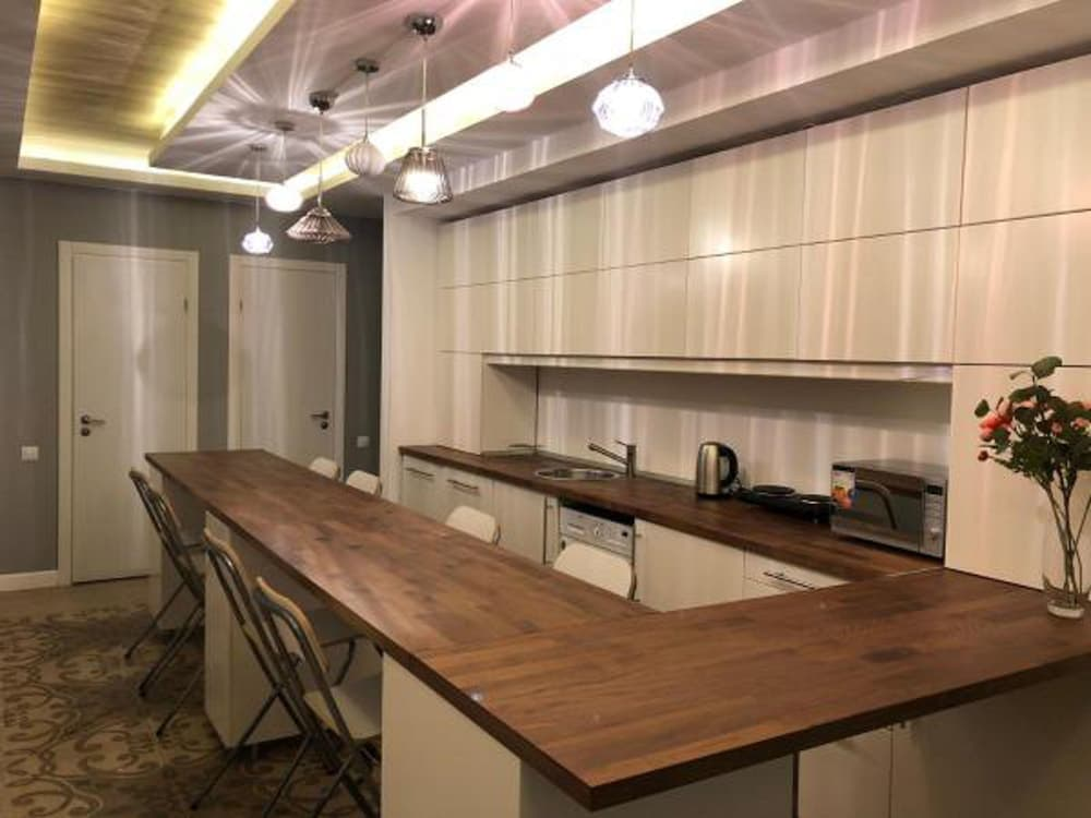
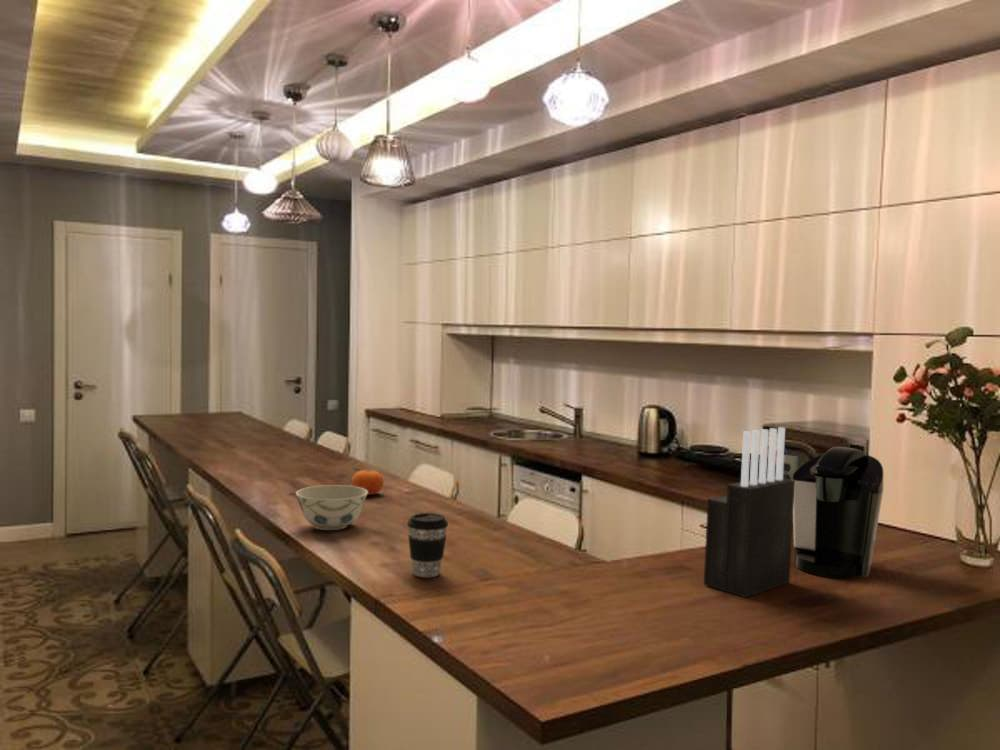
+ bowl [295,484,368,531]
+ coffee cup [406,512,449,578]
+ fruit [351,469,384,496]
+ coffee maker [783,446,884,580]
+ knife block [703,427,795,599]
